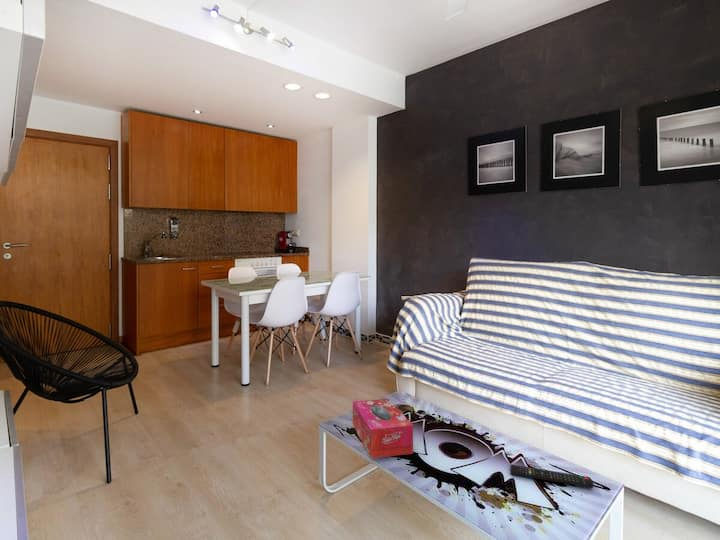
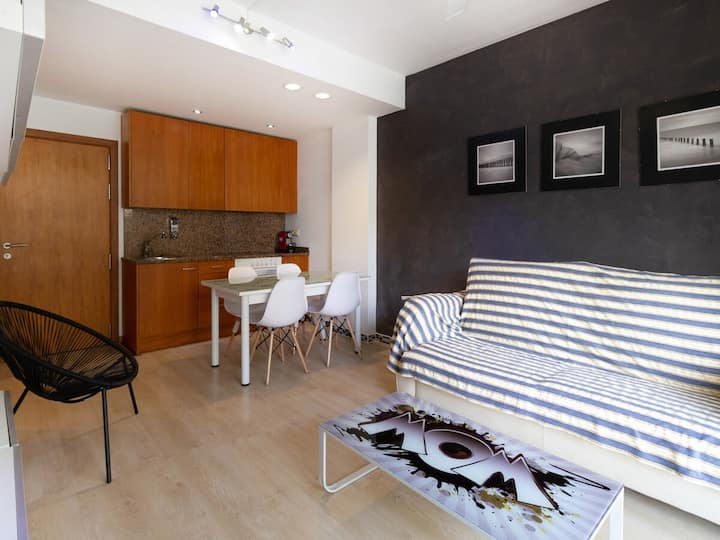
- remote control [510,464,594,489]
- tissue box [352,398,414,459]
